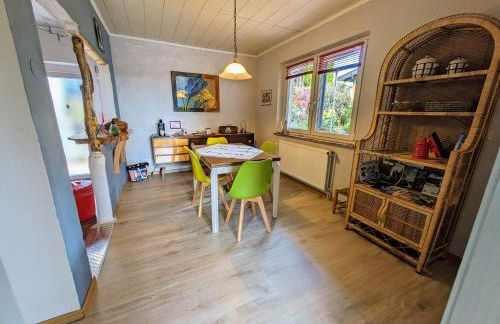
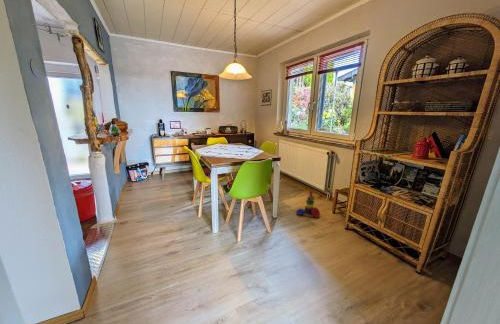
+ stacking toy [295,190,321,219]
